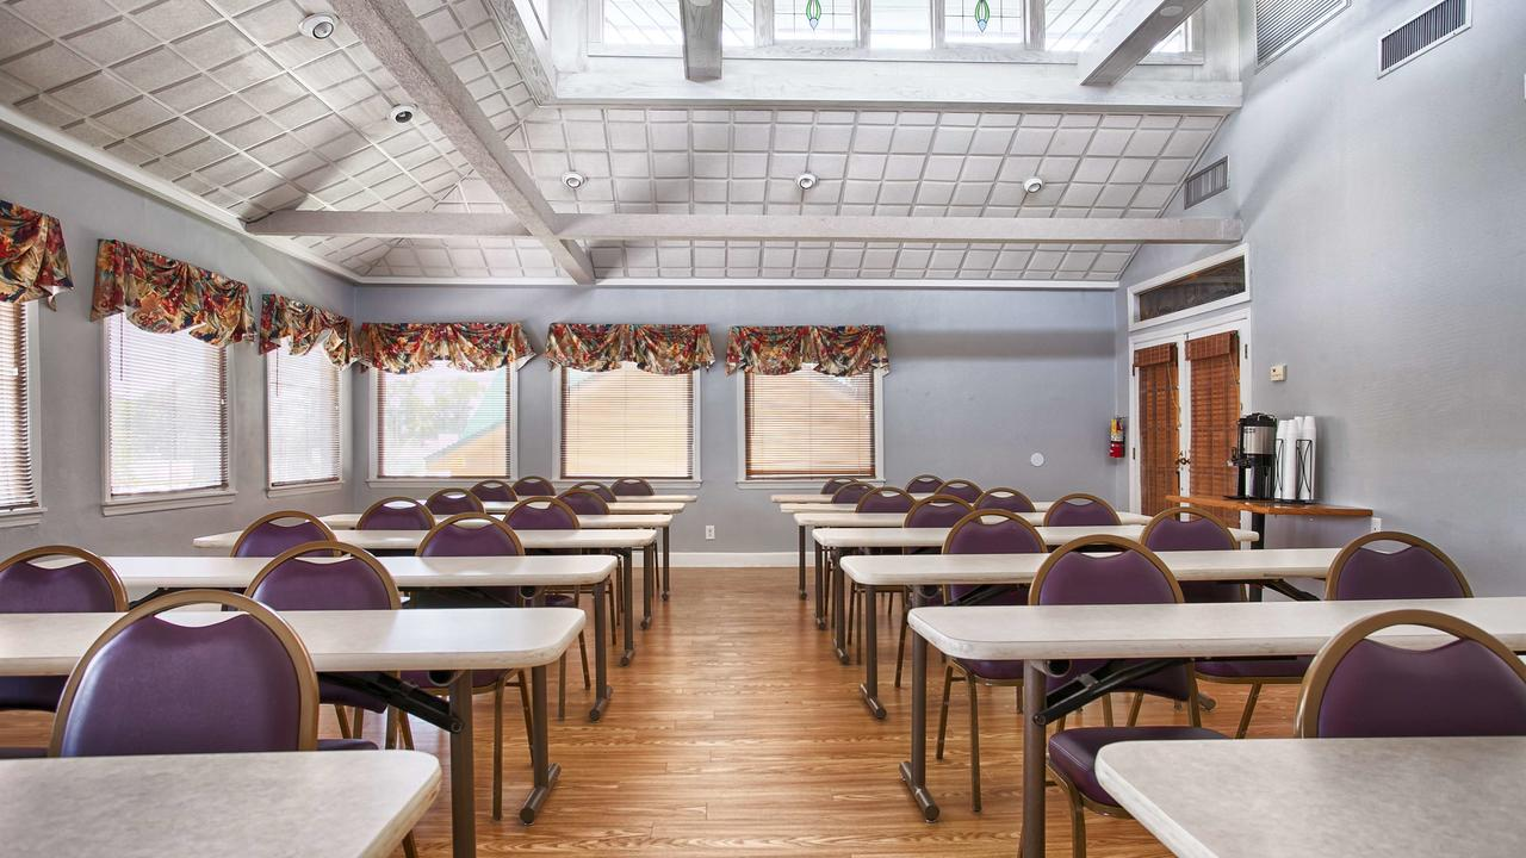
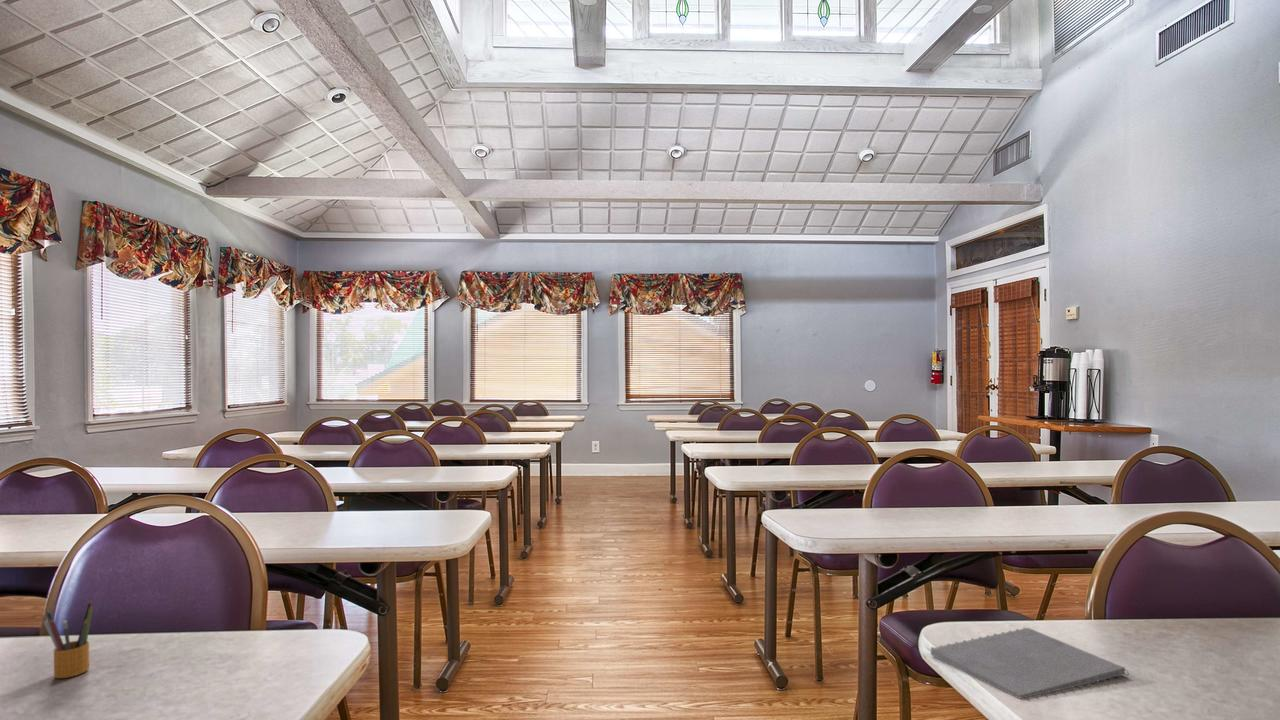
+ pencil box [42,598,94,679]
+ notepad [930,626,1130,701]
